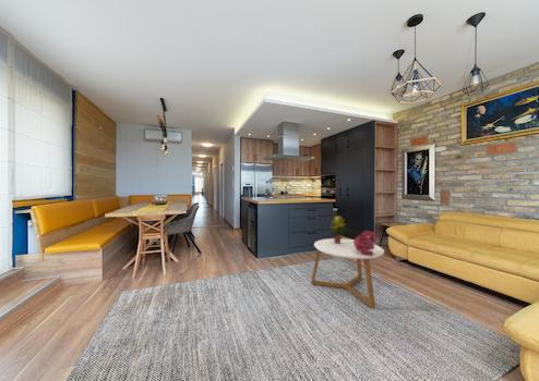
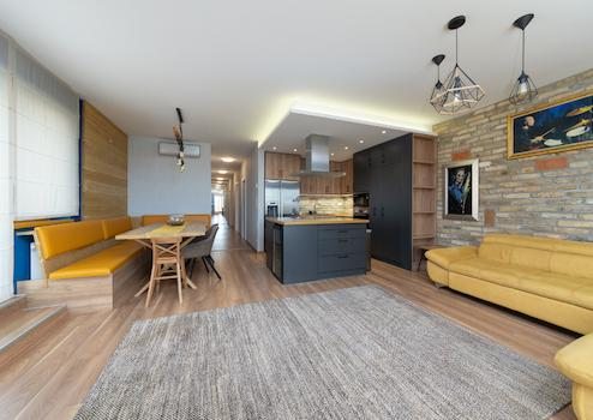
- coffee table [310,237,385,308]
- decorative sculpture [354,230,380,256]
- potted plant [327,214,348,244]
